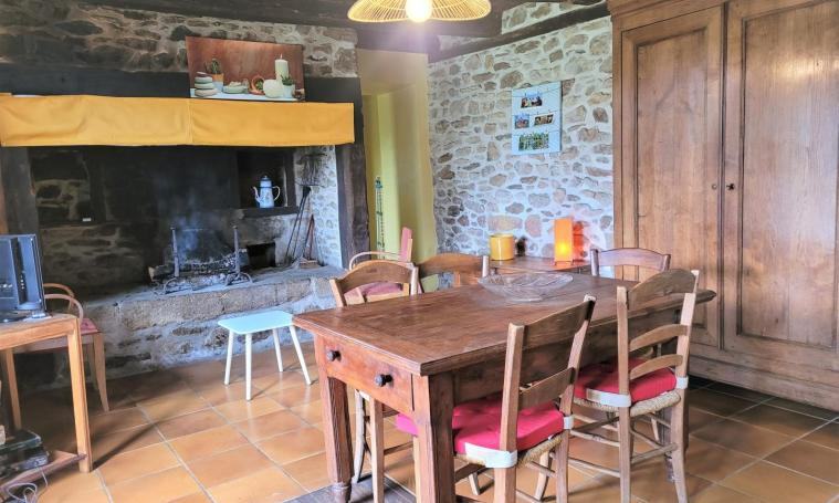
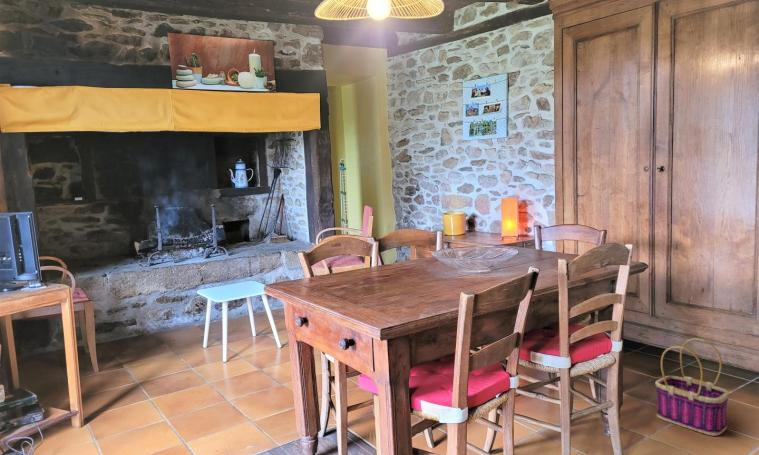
+ basket [654,337,730,437]
